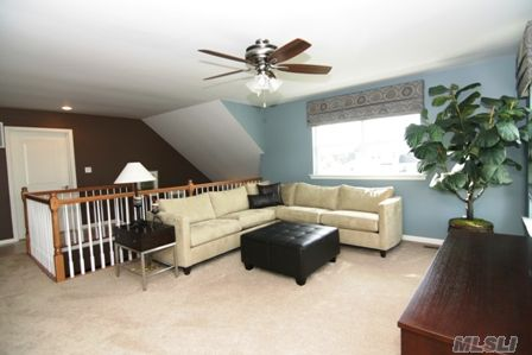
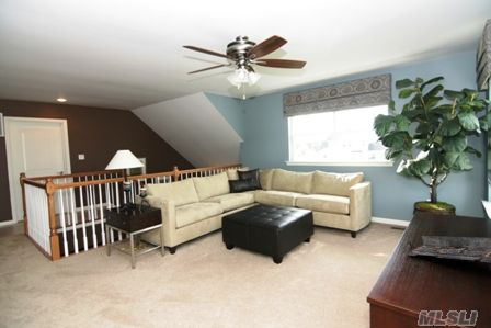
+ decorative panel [406,235,491,273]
